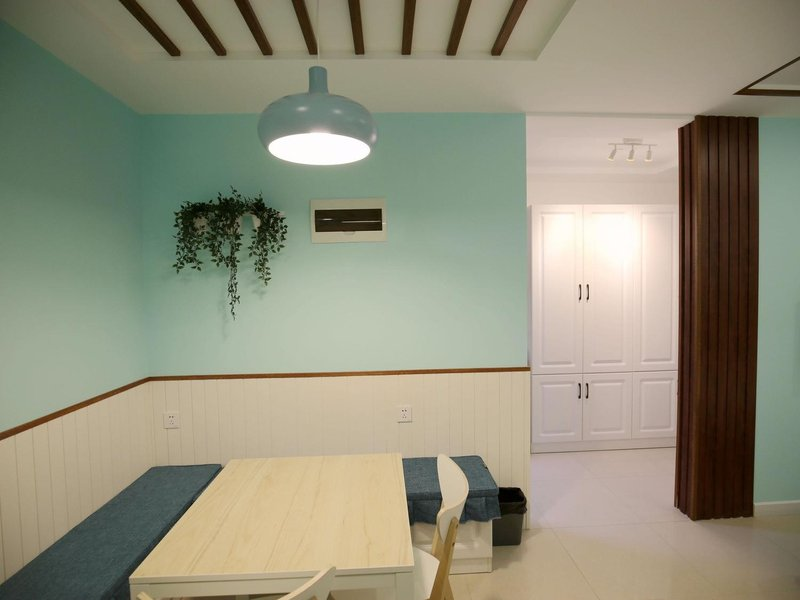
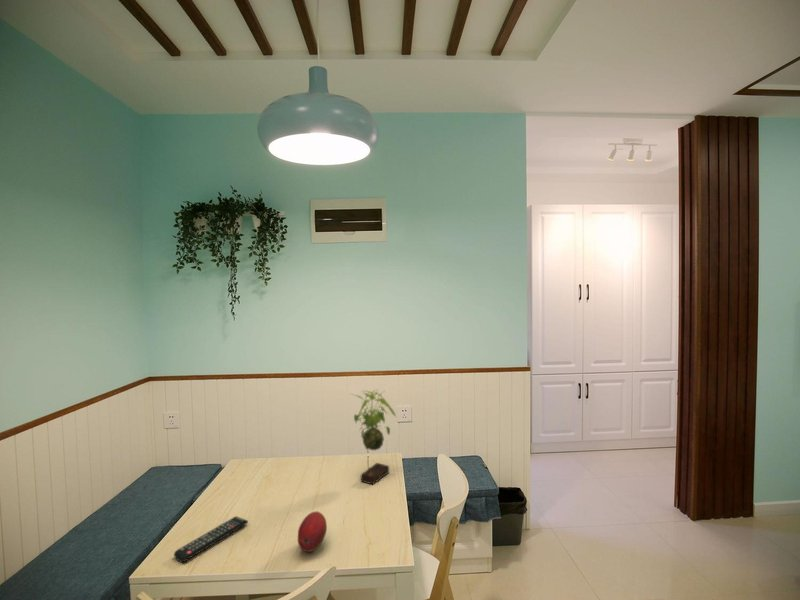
+ fruit [297,511,328,553]
+ plant [350,388,397,486]
+ remote control [173,515,249,563]
